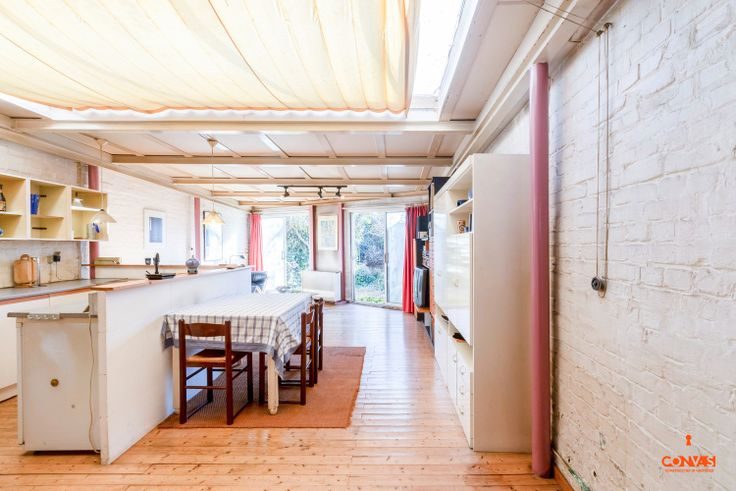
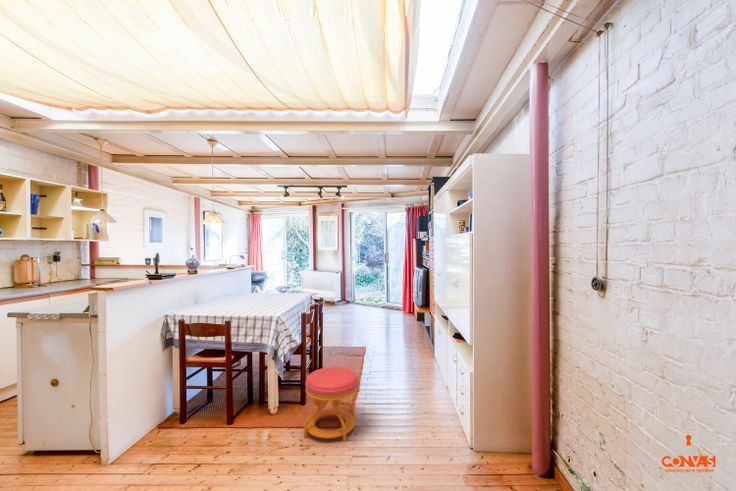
+ stool [303,366,360,443]
